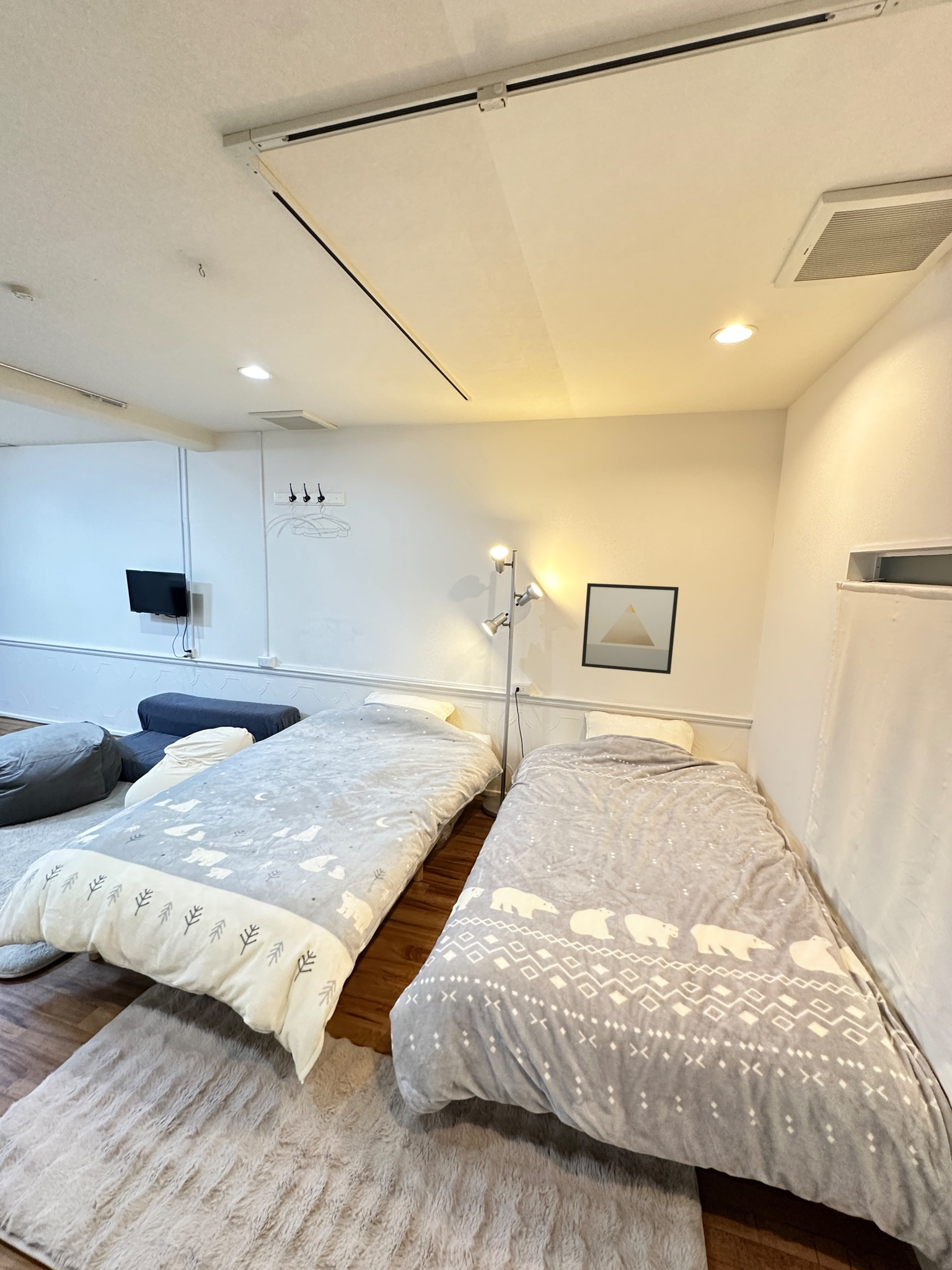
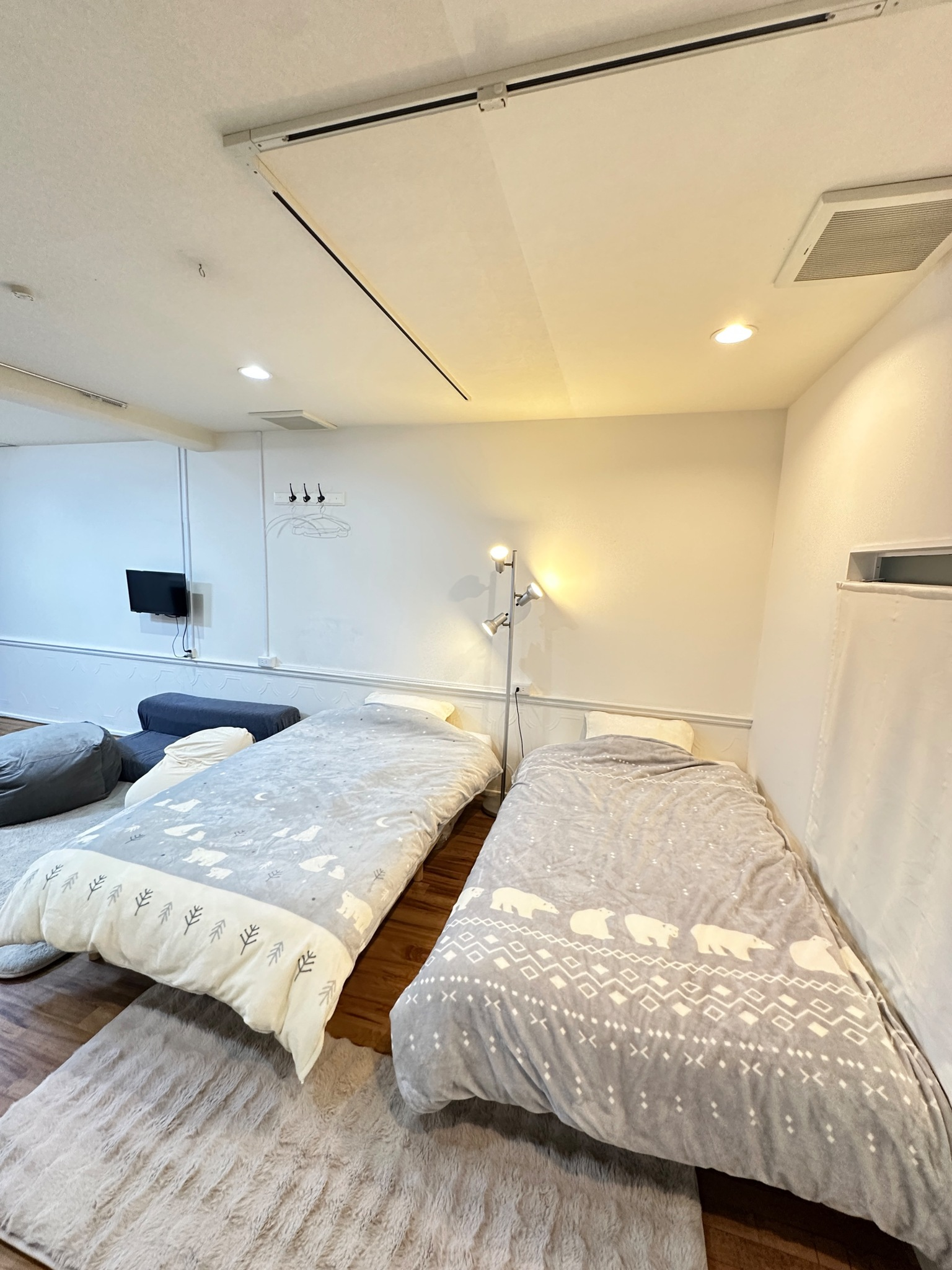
- wall art [581,583,679,675]
